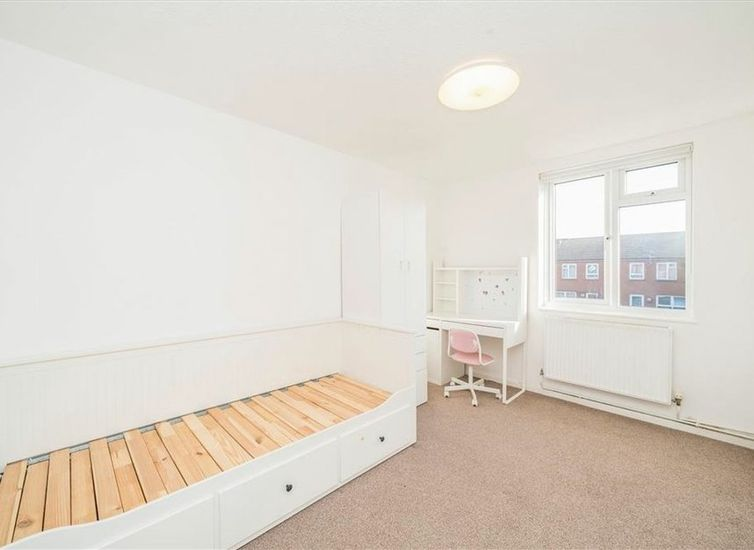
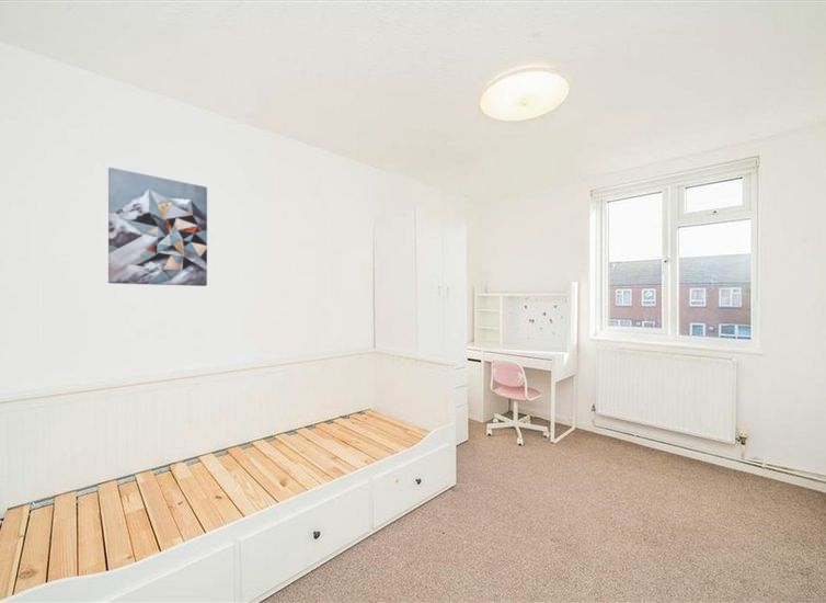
+ wall art [107,167,208,287]
